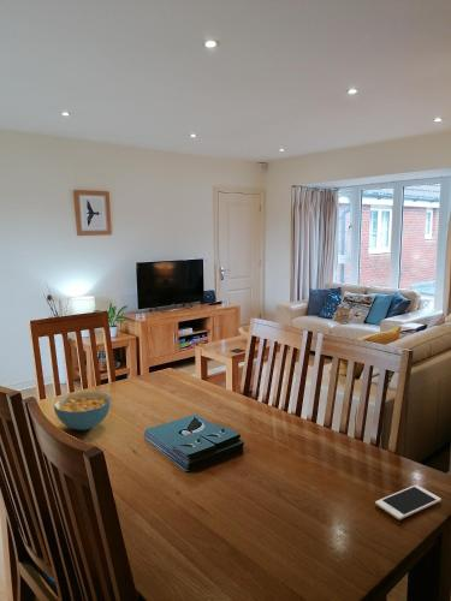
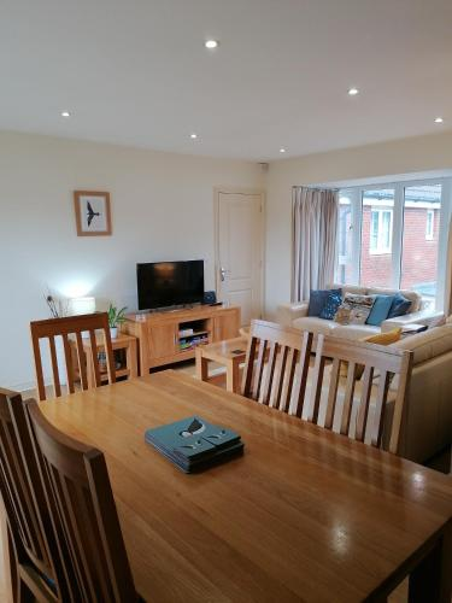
- cell phone [374,484,443,520]
- cereal bowl [53,391,113,432]
